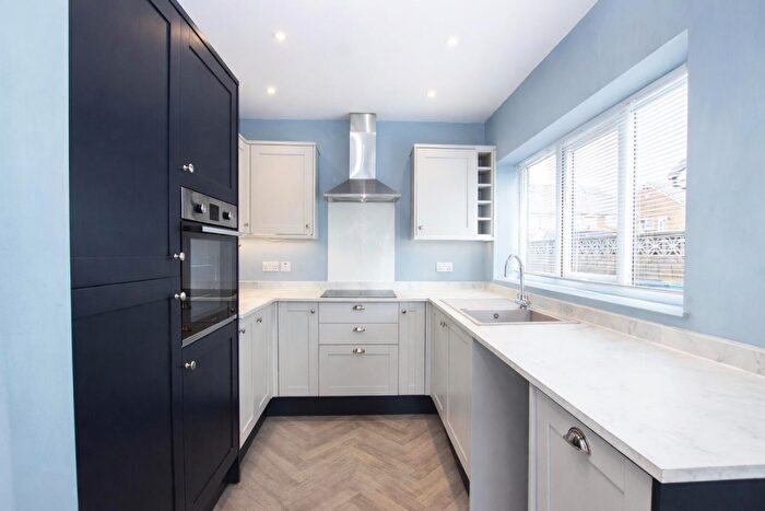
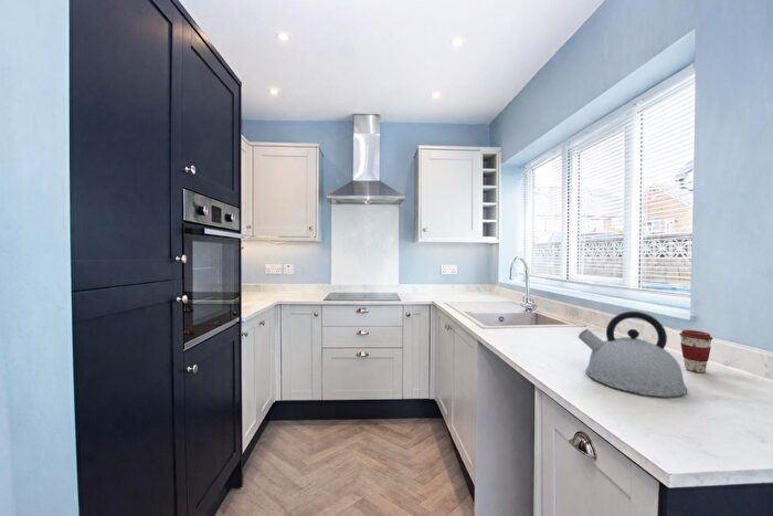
+ kettle [578,310,688,398]
+ coffee cup [678,329,714,373]
